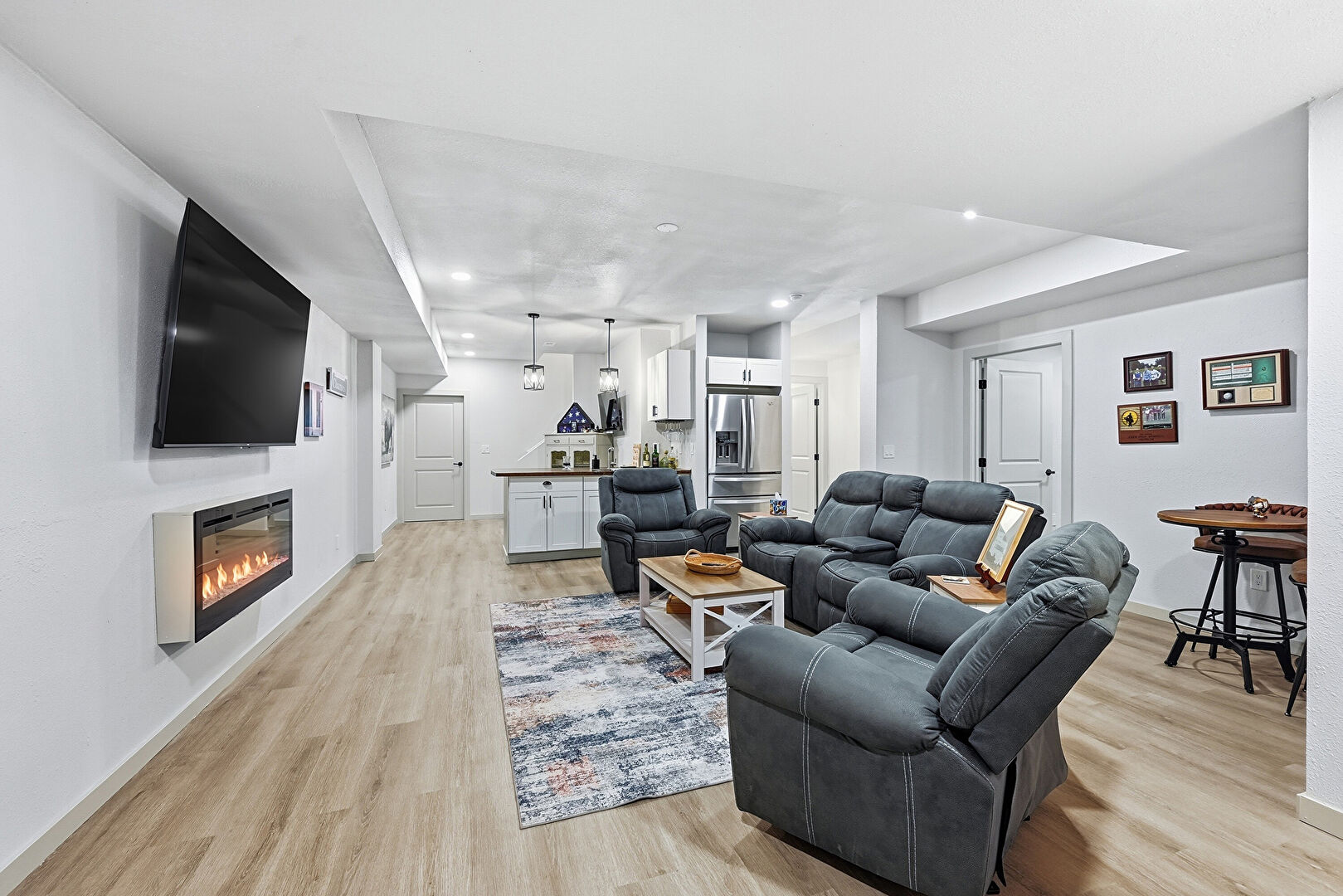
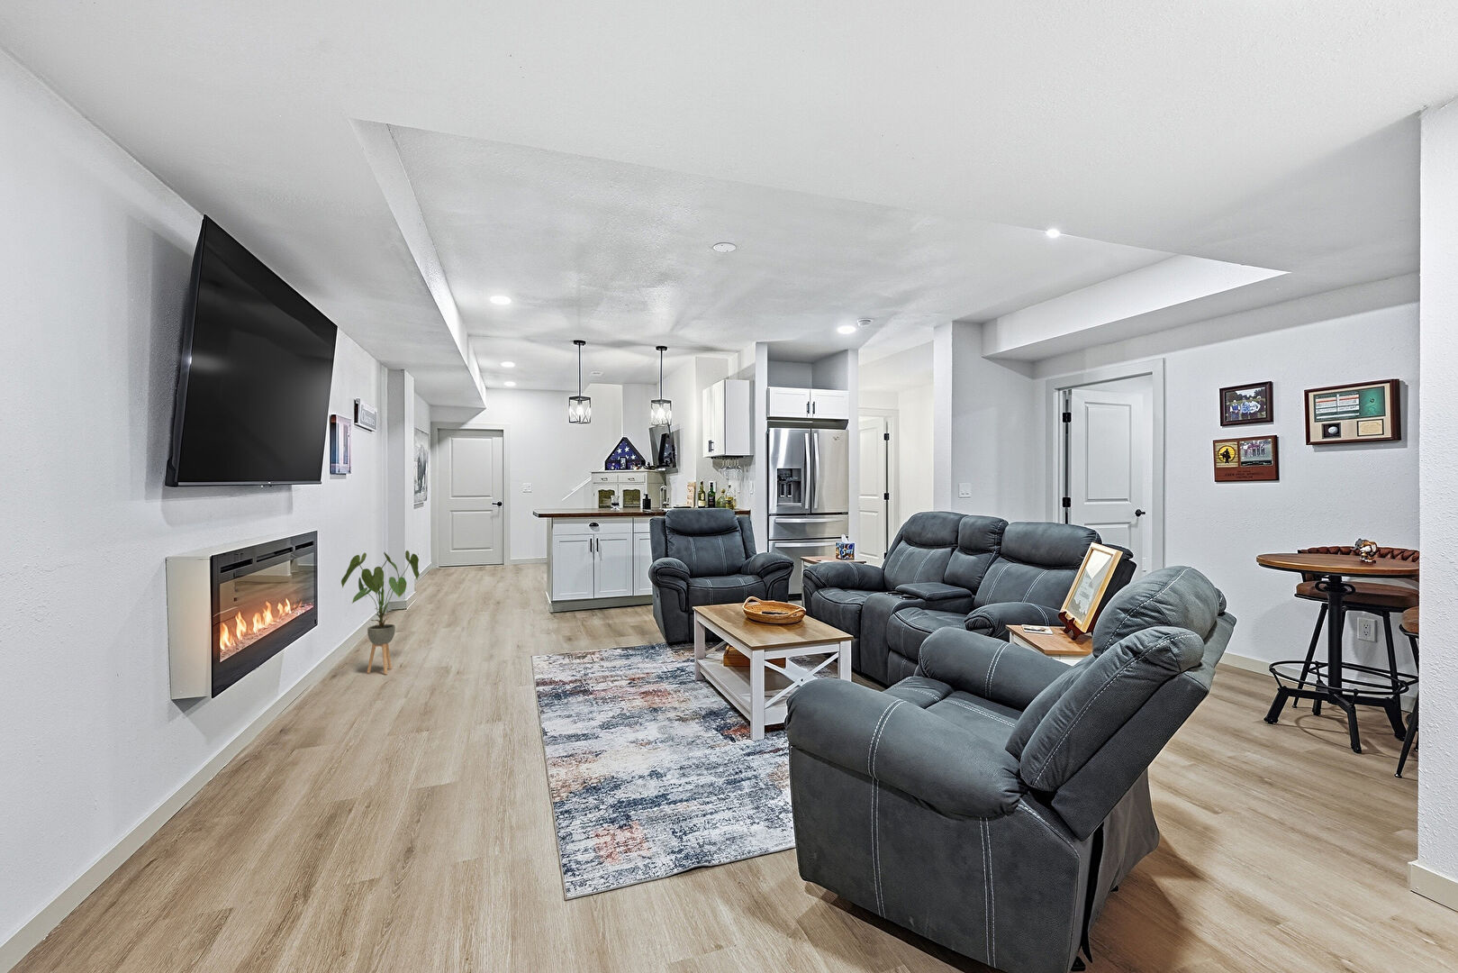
+ house plant [341,549,420,674]
